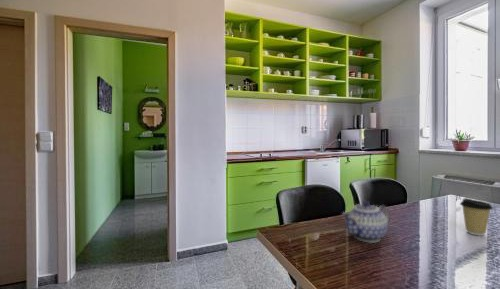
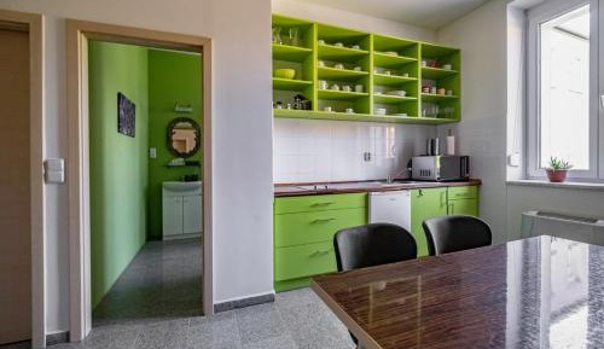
- coffee cup [459,197,494,236]
- teapot [341,200,391,244]
